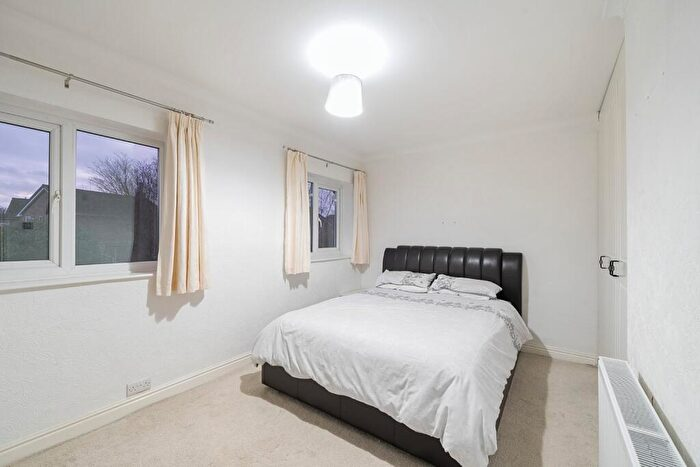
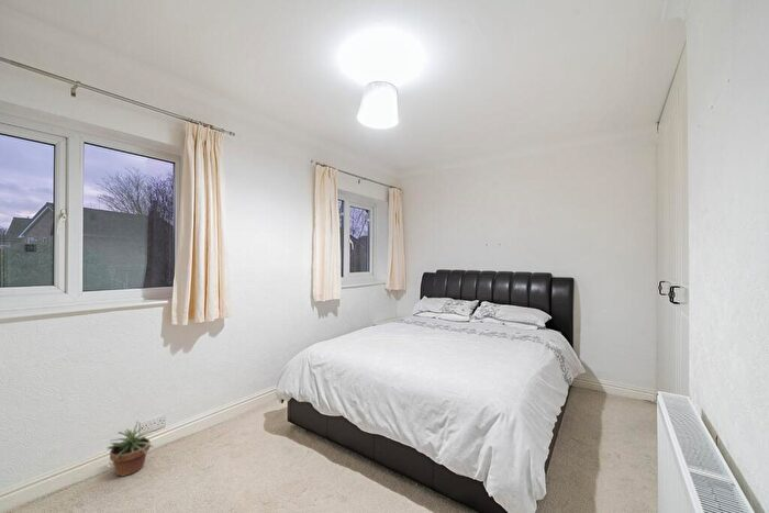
+ potted plant [103,422,156,478]
